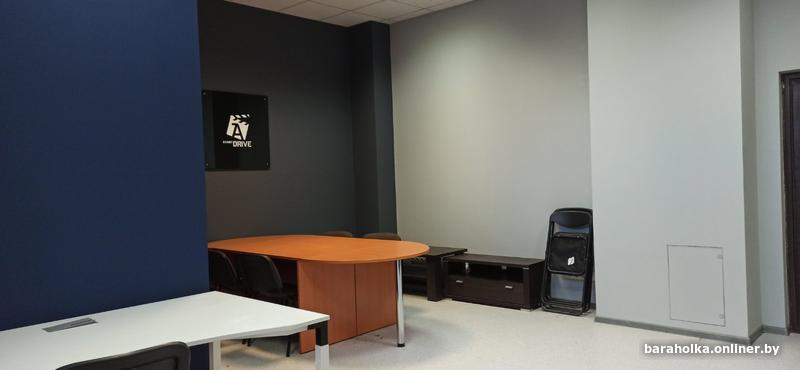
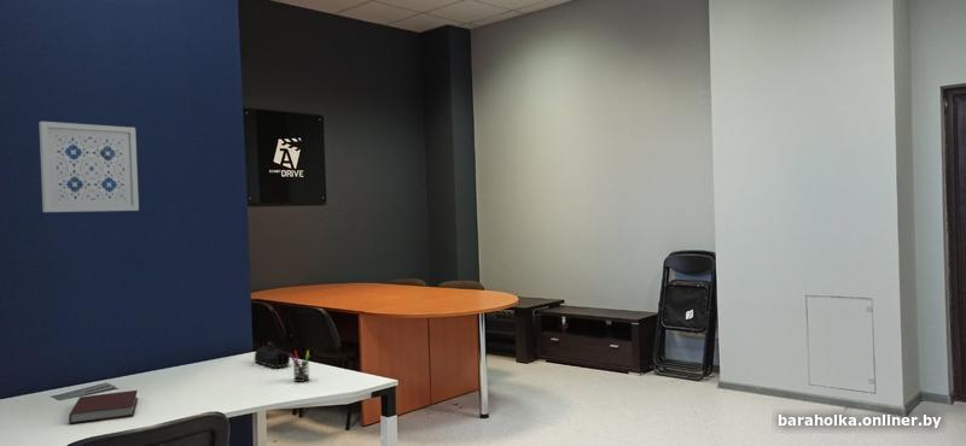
+ wall art [37,121,140,213]
+ pen holder [289,350,310,383]
+ pencil case [254,340,291,369]
+ notebook [68,389,139,424]
